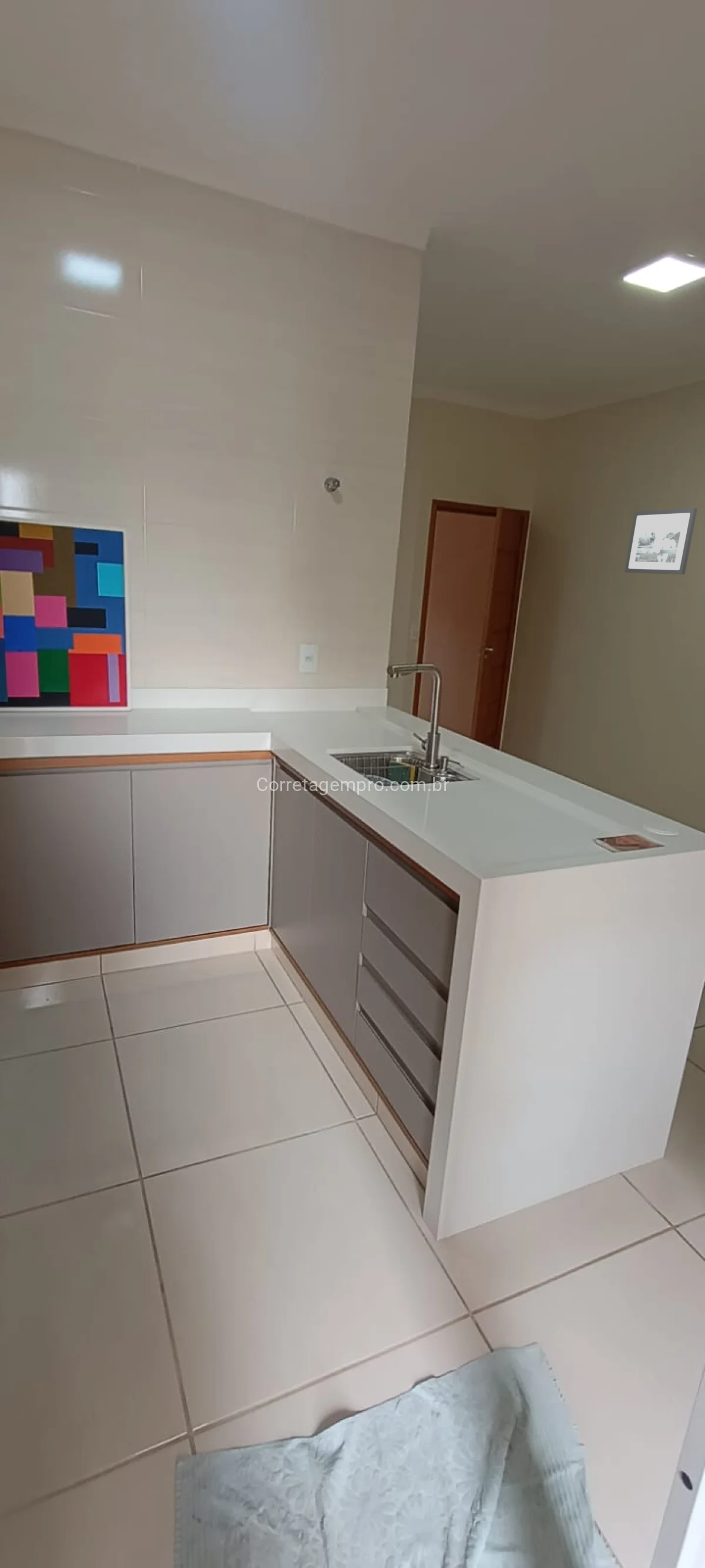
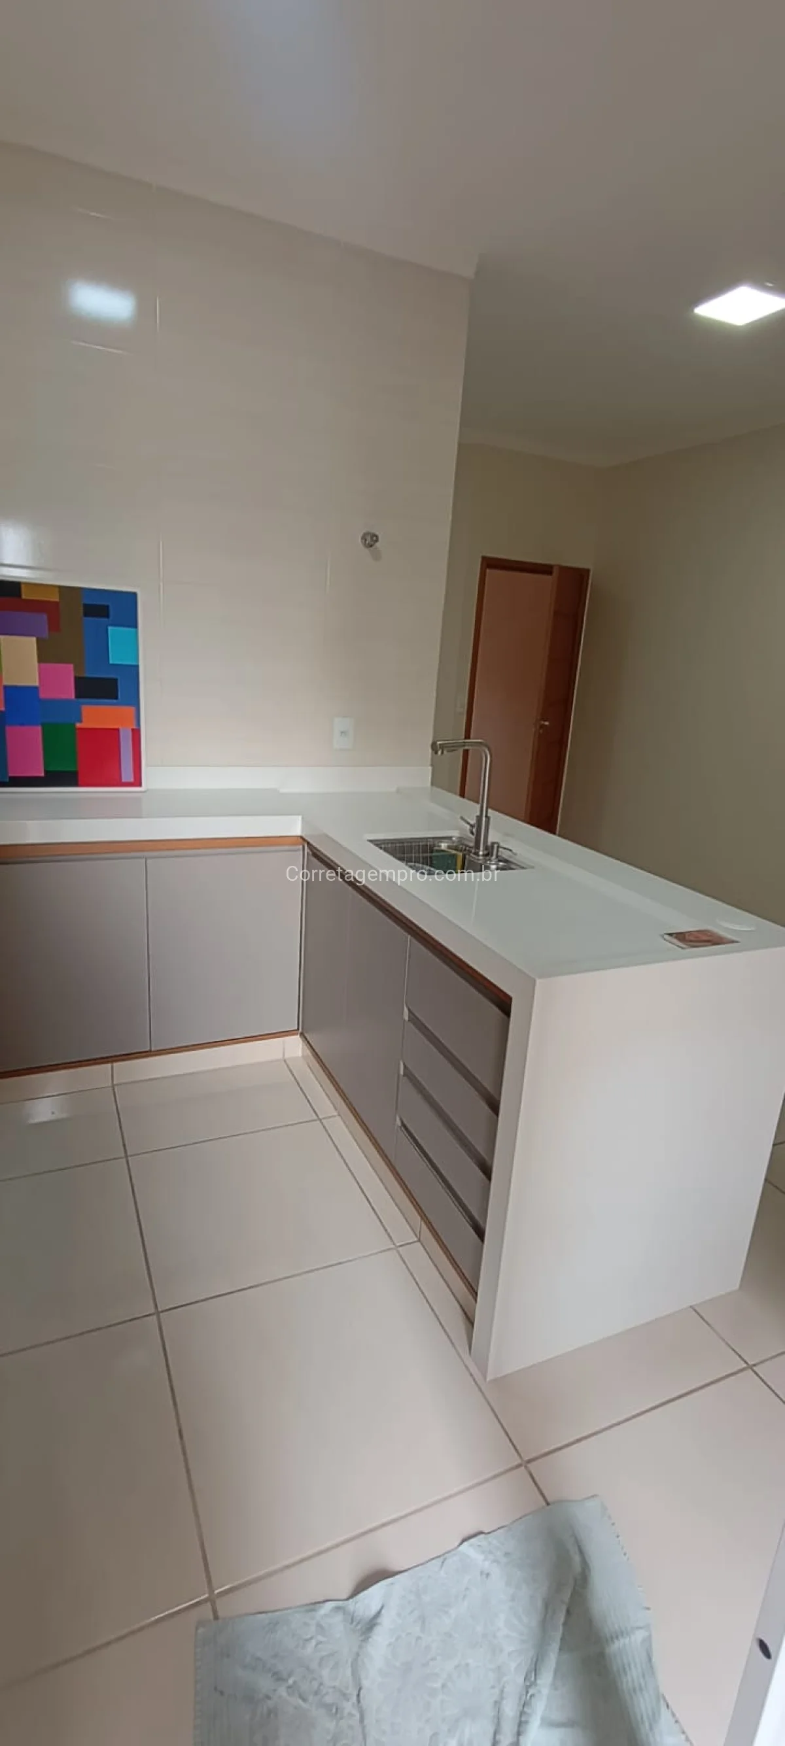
- picture frame [624,507,698,575]
